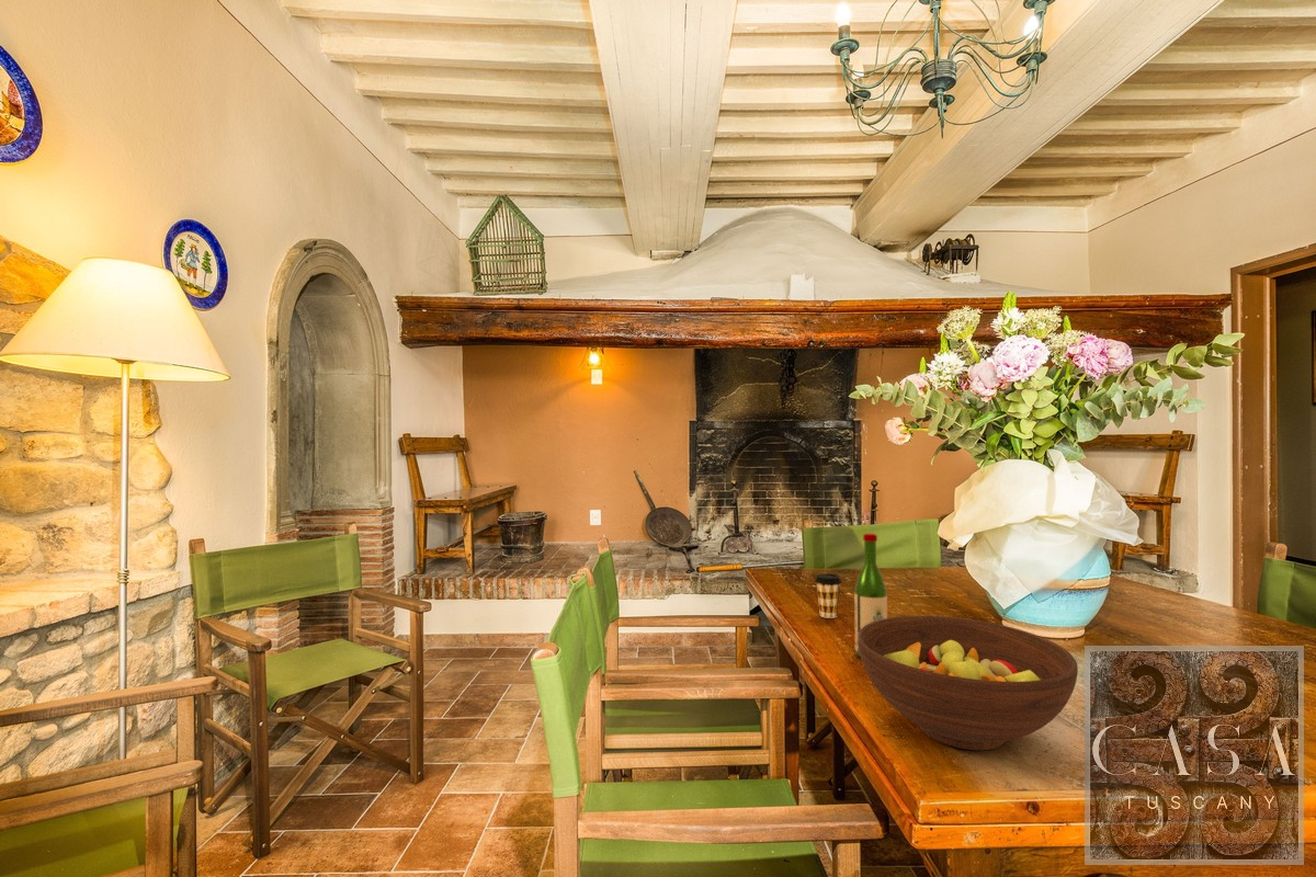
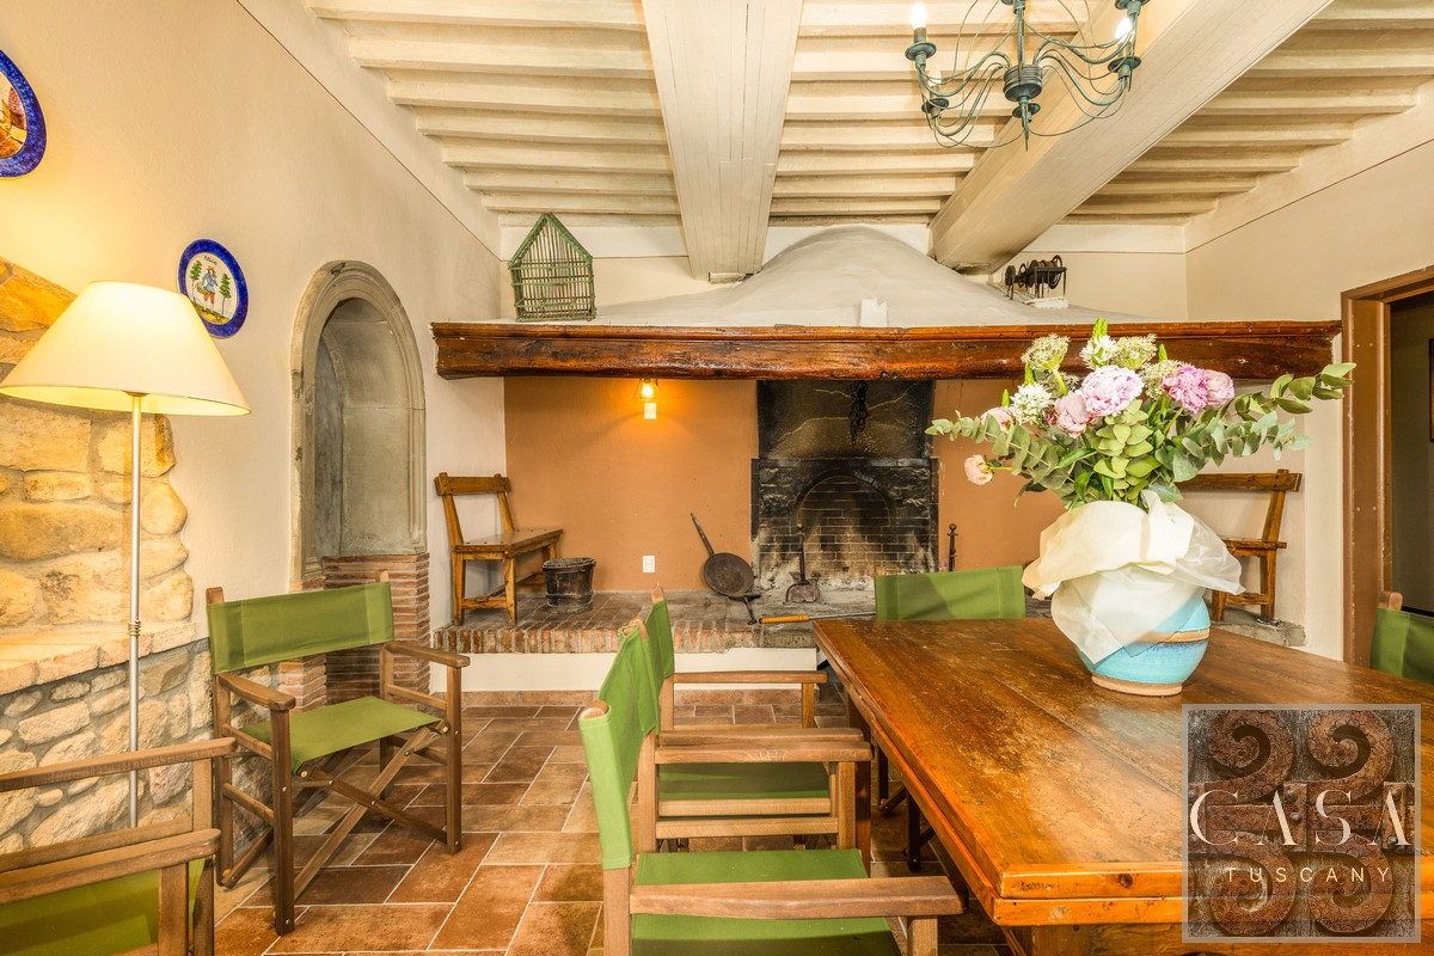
- coffee cup [814,572,842,619]
- wine bottle [853,533,888,659]
- fruit bowl [858,615,1079,751]
